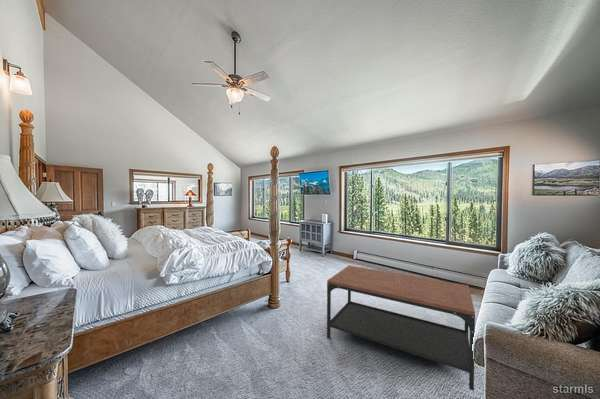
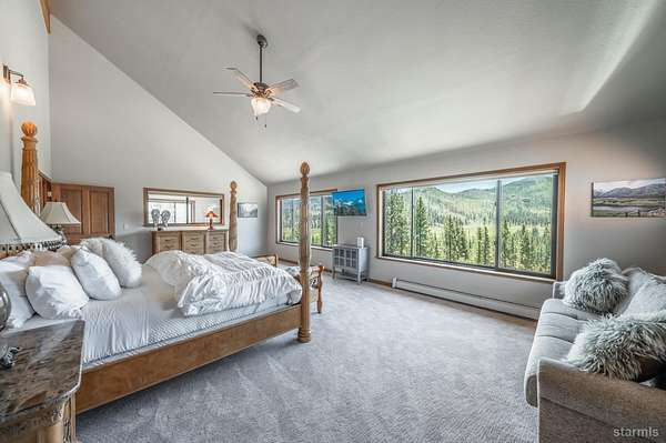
- coffee table [326,265,476,392]
